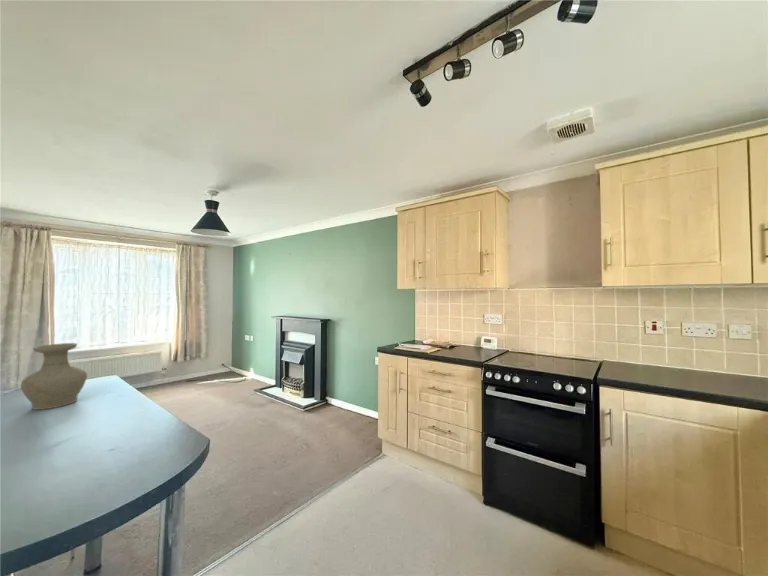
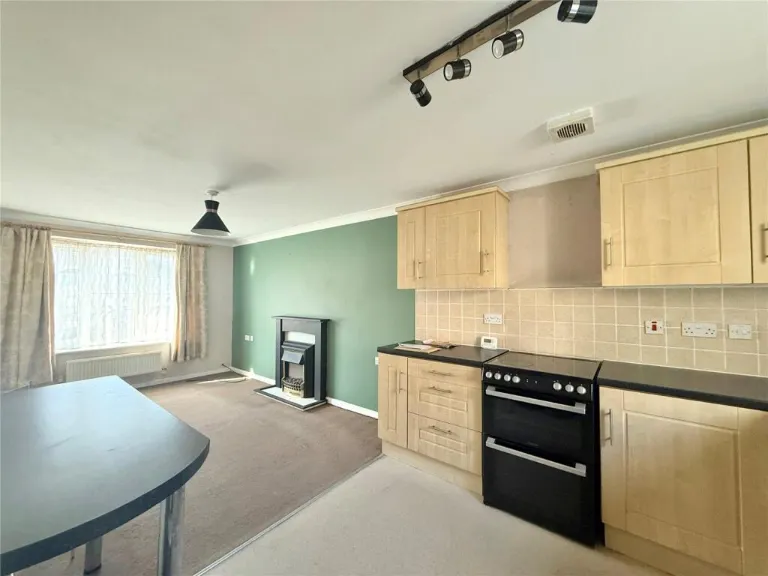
- vase [20,342,88,411]
